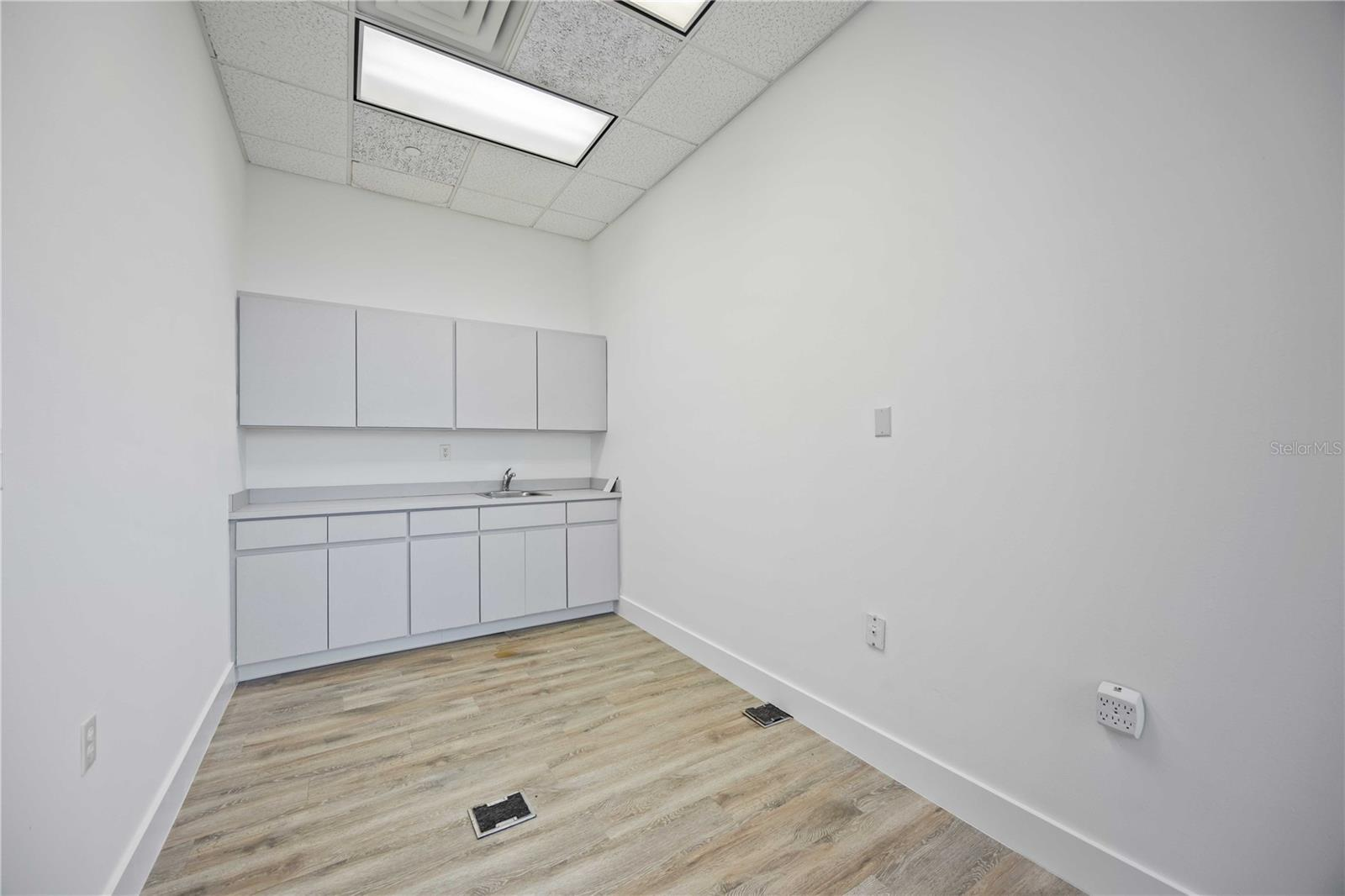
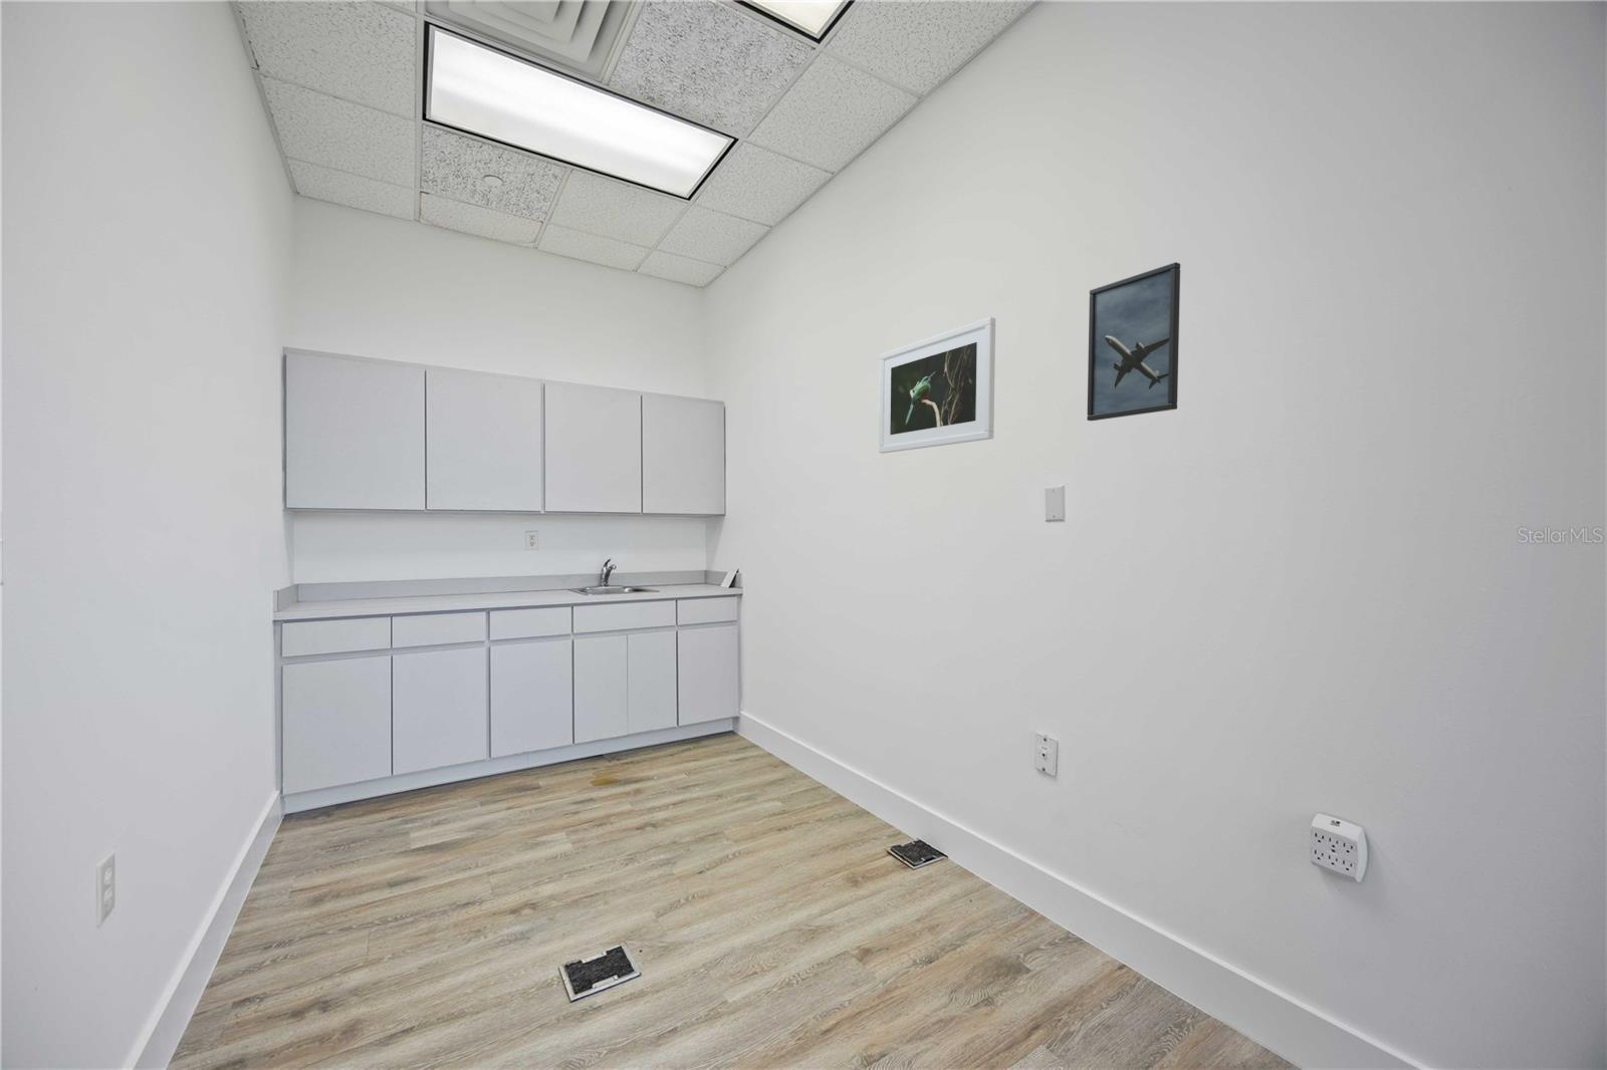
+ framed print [878,316,996,455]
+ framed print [1086,262,1182,422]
